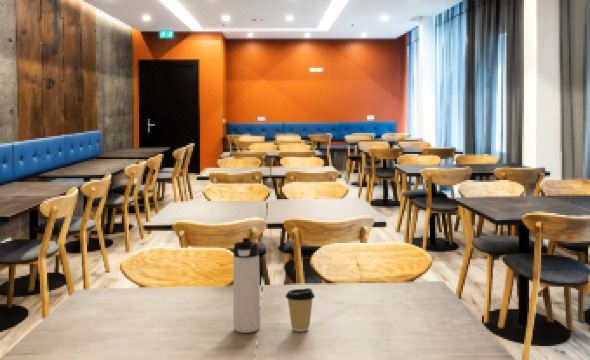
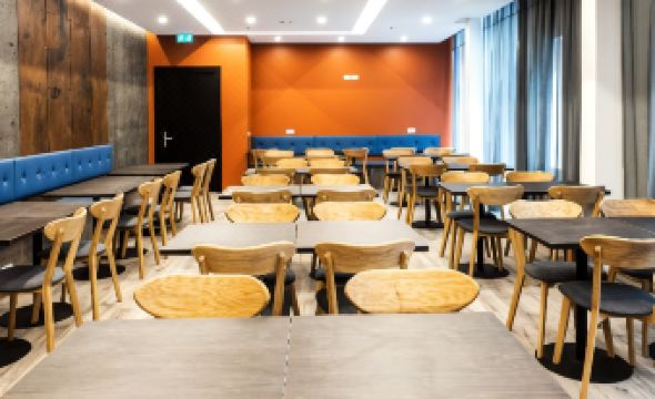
- thermos bottle [232,237,262,334]
- coffee cup [284,287,316,332]
